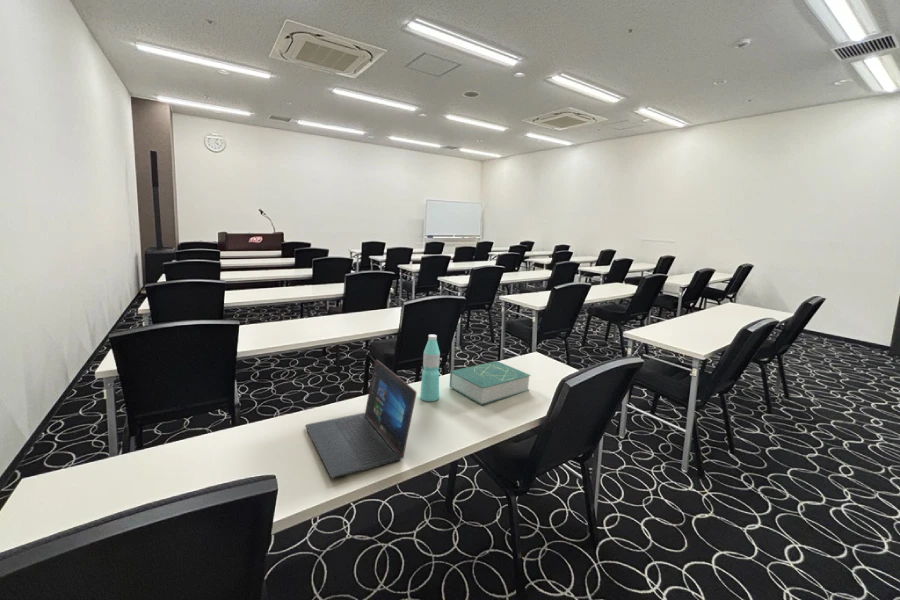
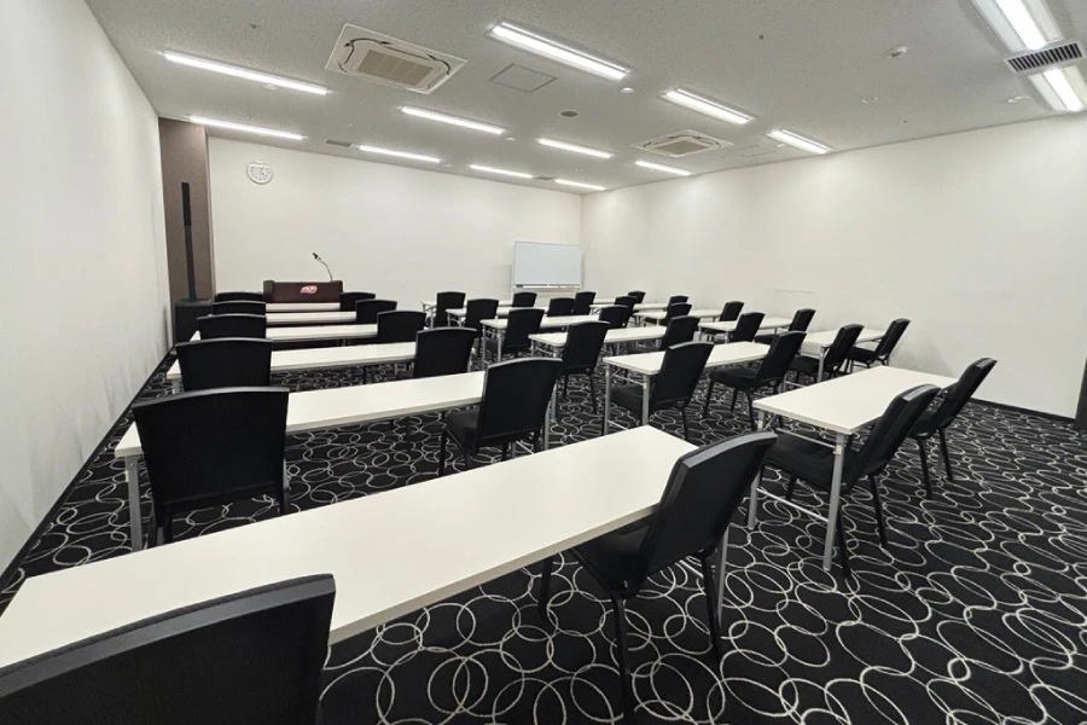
- laptop [304,358,418,479]
- book [449,360,532,406]
- water bottle [419,334,441,402]
